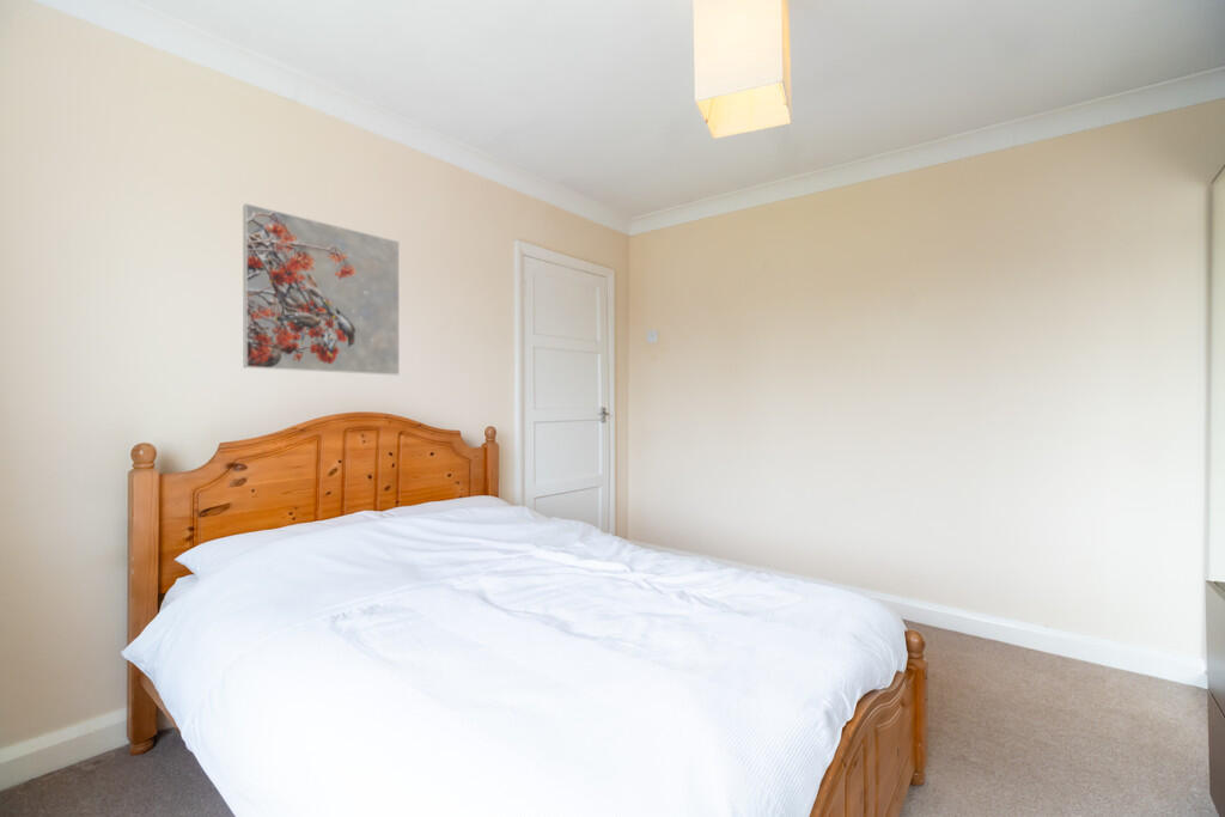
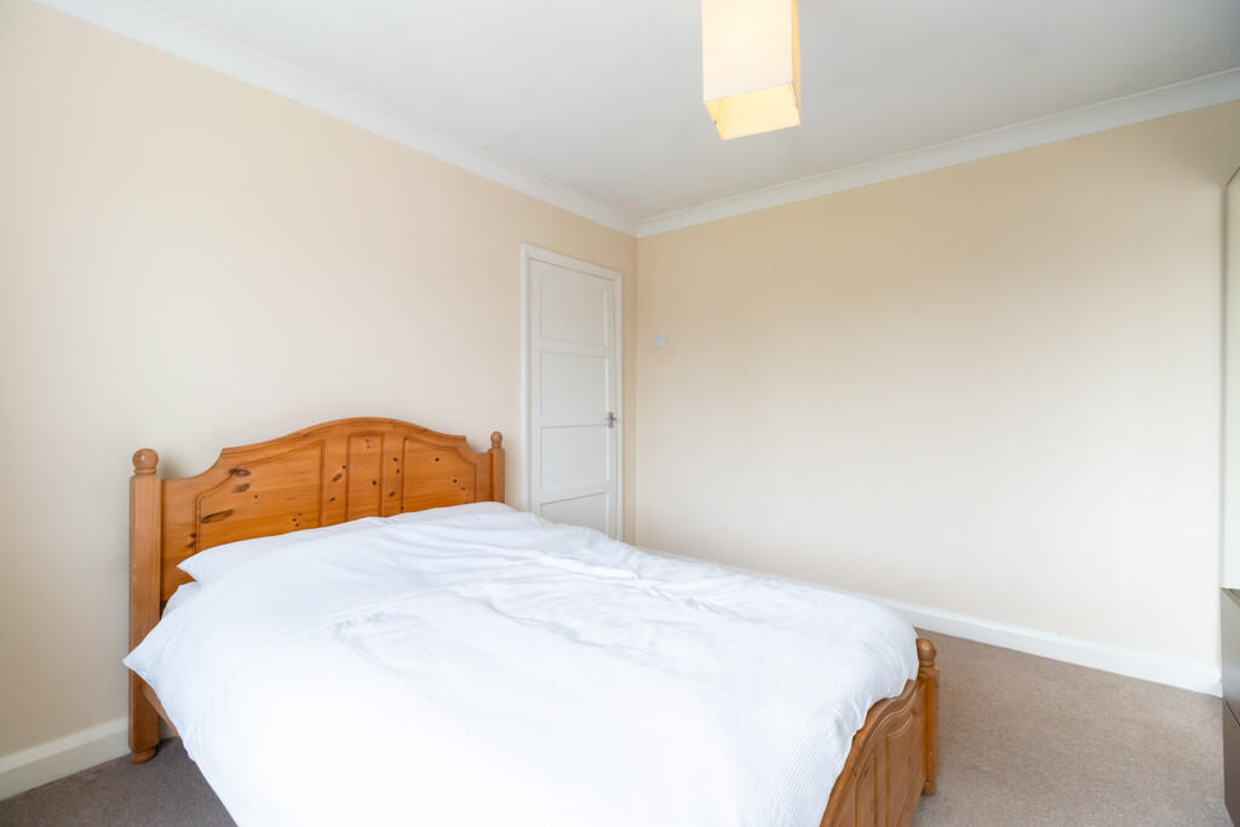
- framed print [242,202,401,377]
